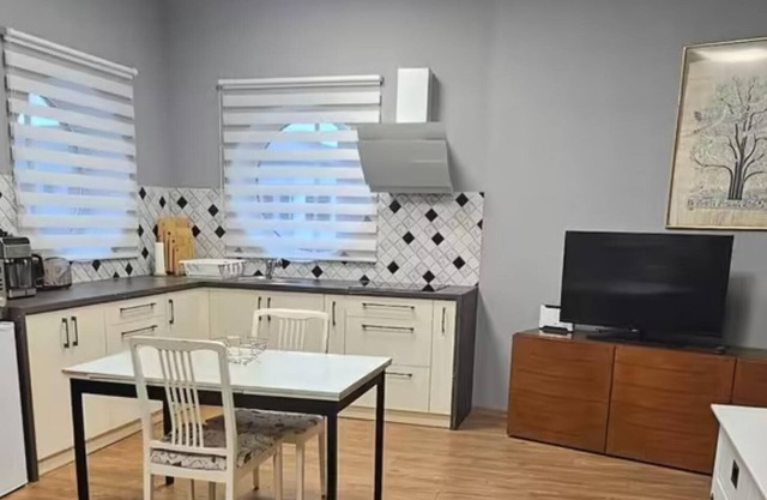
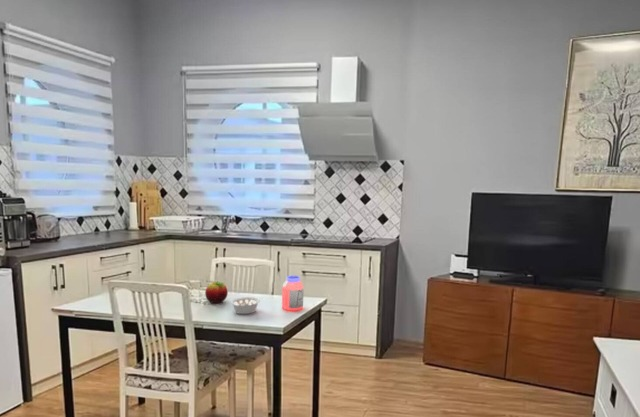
+ legume [230,296,267,315]
+ fruit [204,280,229,304]
+ jar [281,274,305,312]
